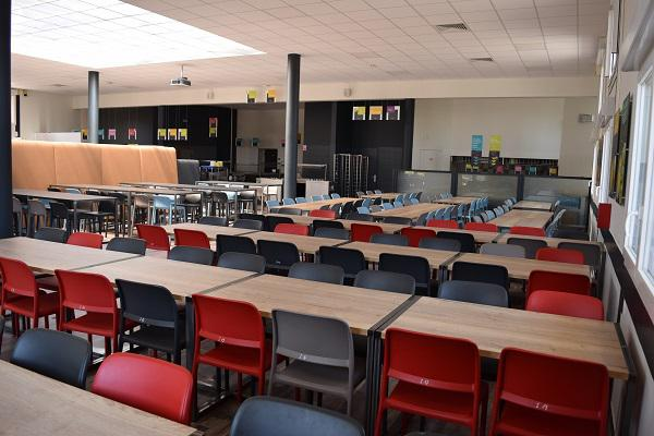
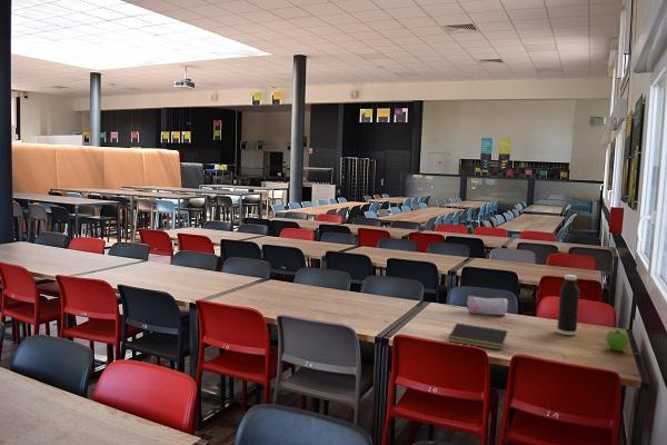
+ water bottle [556,274,580,336]
+ fruit [605,326,630,352]
+ pencil case [466,295,509,316]
+ notepad [447,323,508,350]
